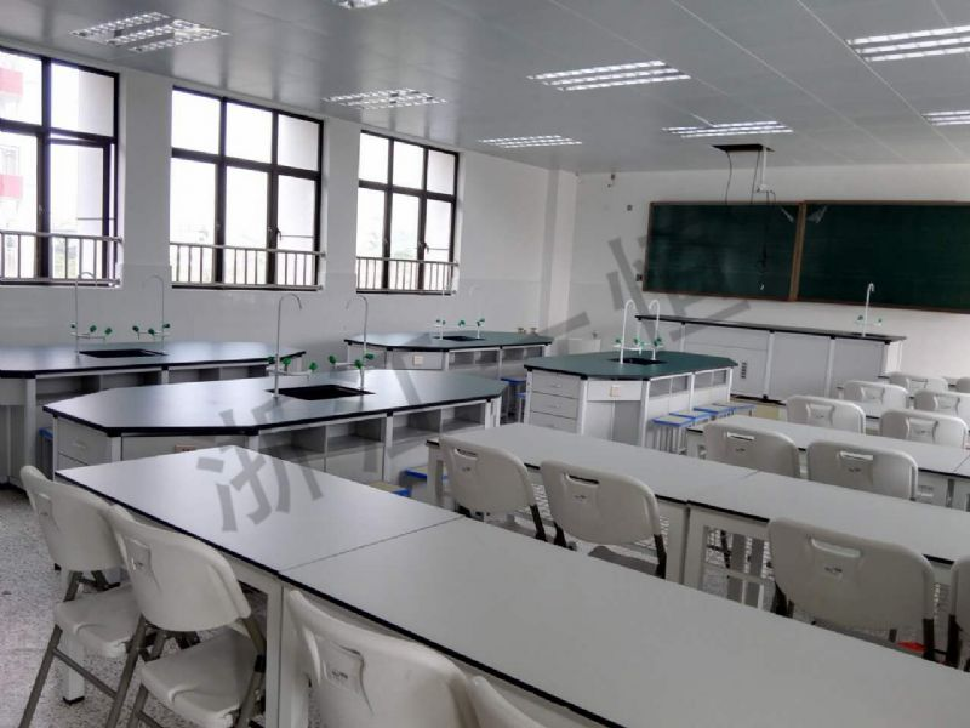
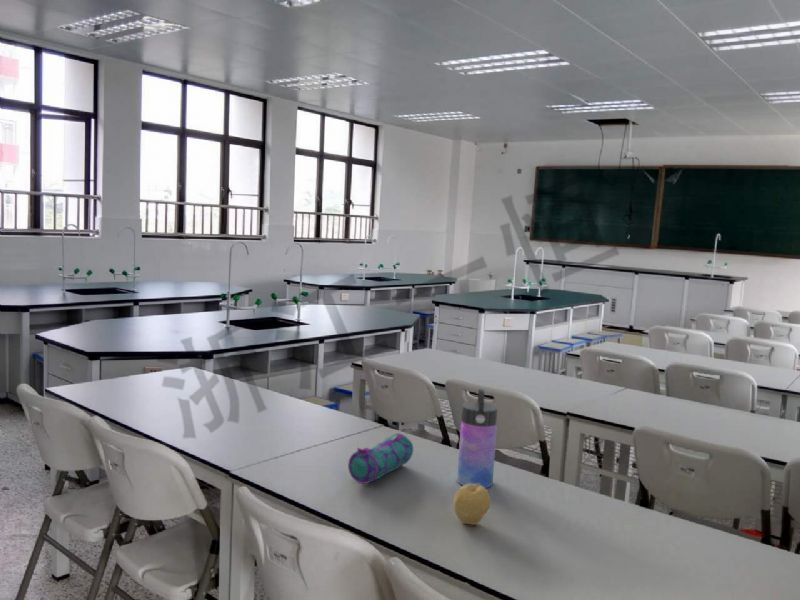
+ pencil case [347,432,414,485]
+ water bottle [456,388,498,489]
+ fruit [452,483,492,526]
